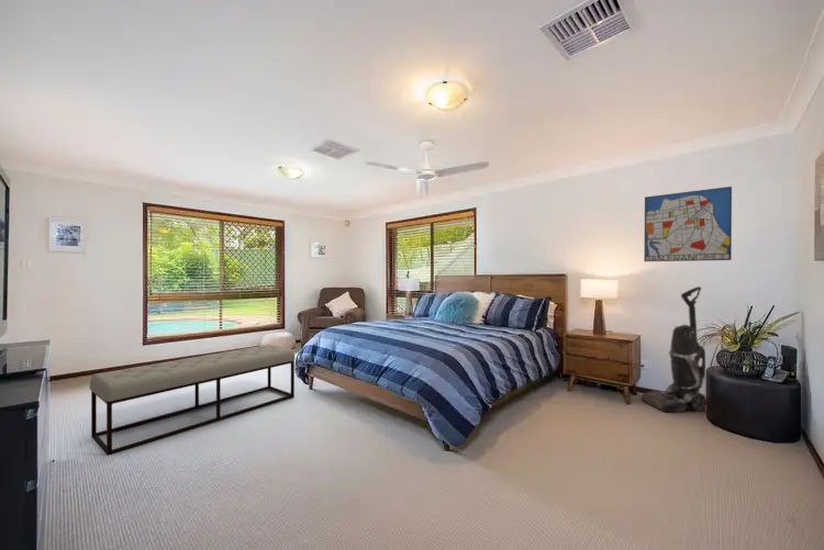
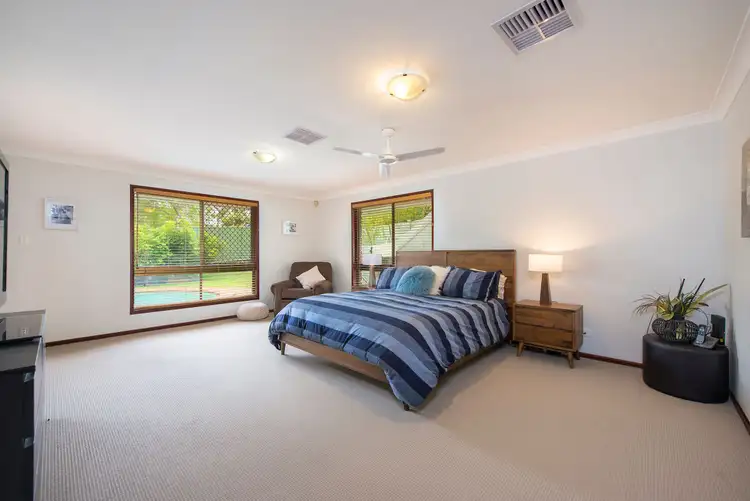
- bench [89,344,296,457]
- vacuum cleaner [641,285,706,413]
- wall art [643,186,733,262]
